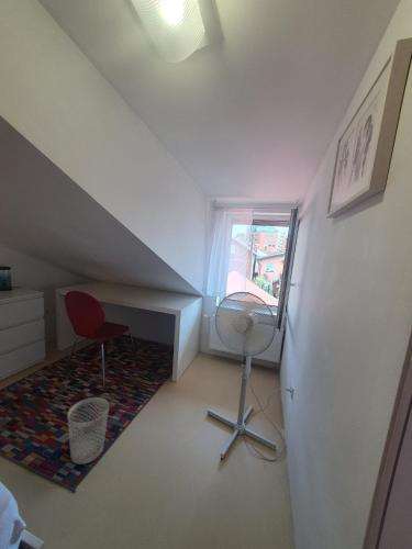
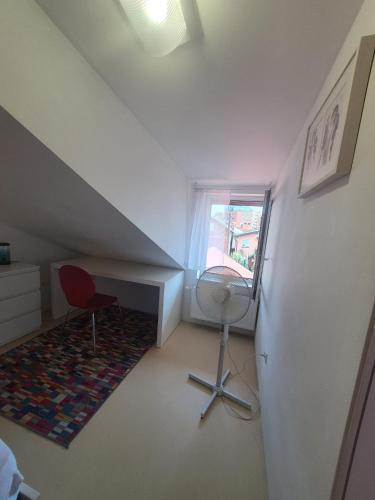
- wastebasket [67,396,110,466]
